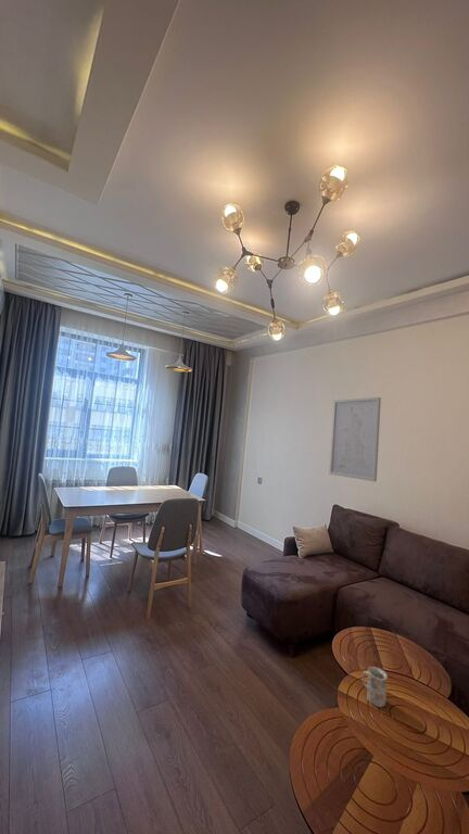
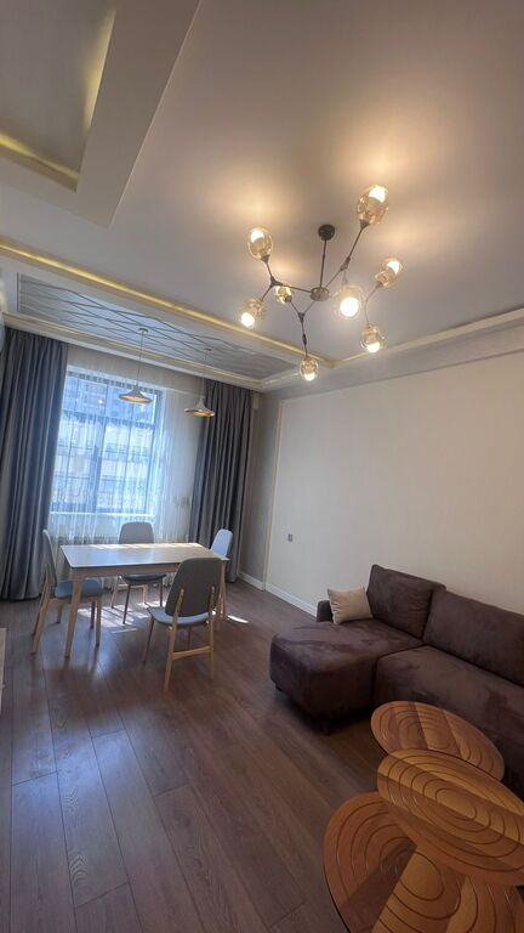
- mug [360,666,389,708]
- wall art [328,396,382,482]
